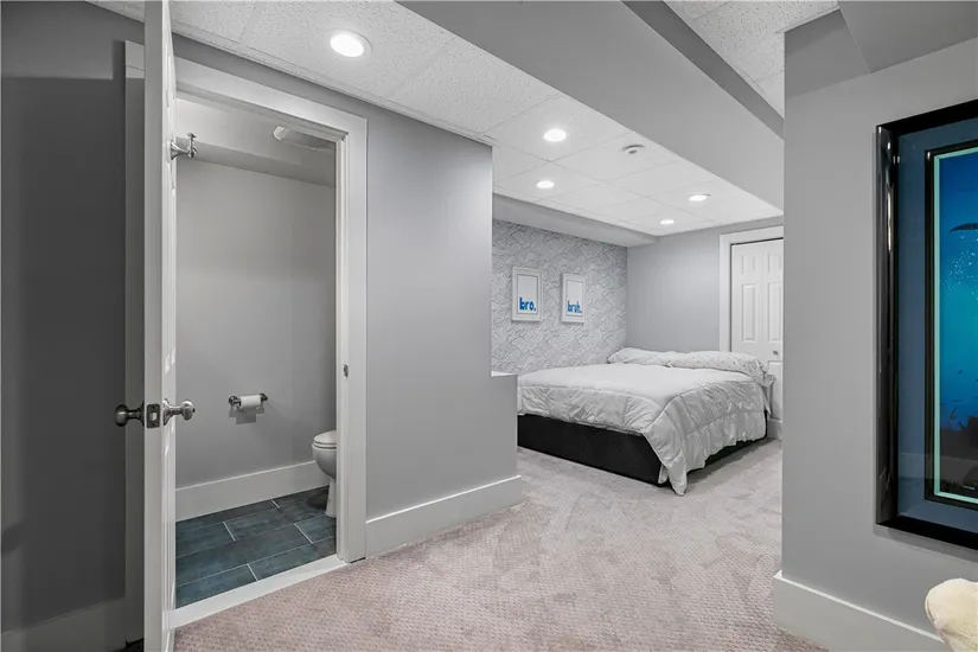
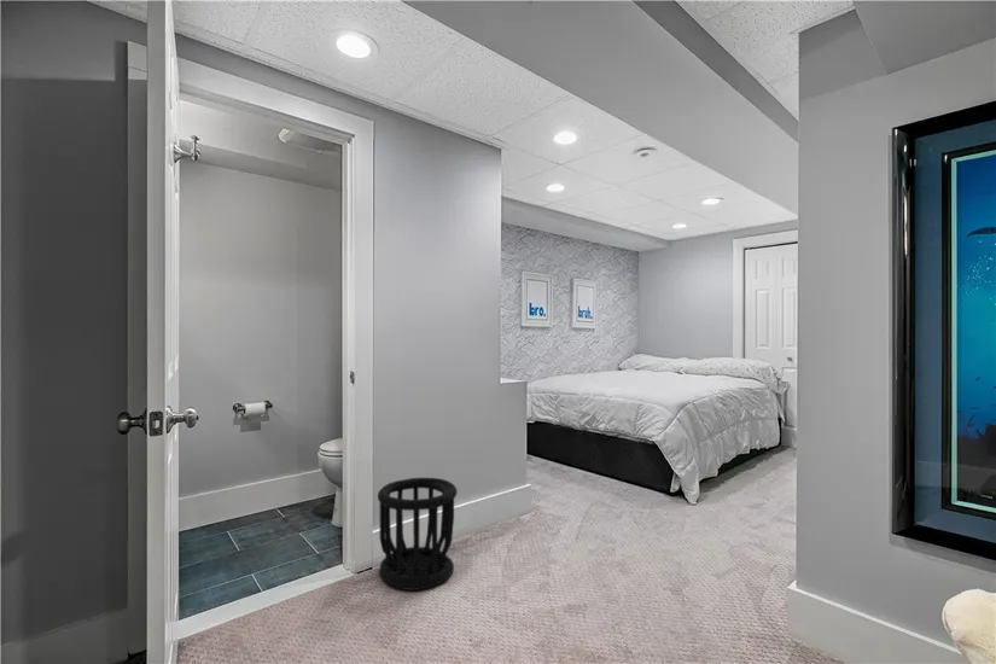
+ wastebasket [377,477,459,592]
